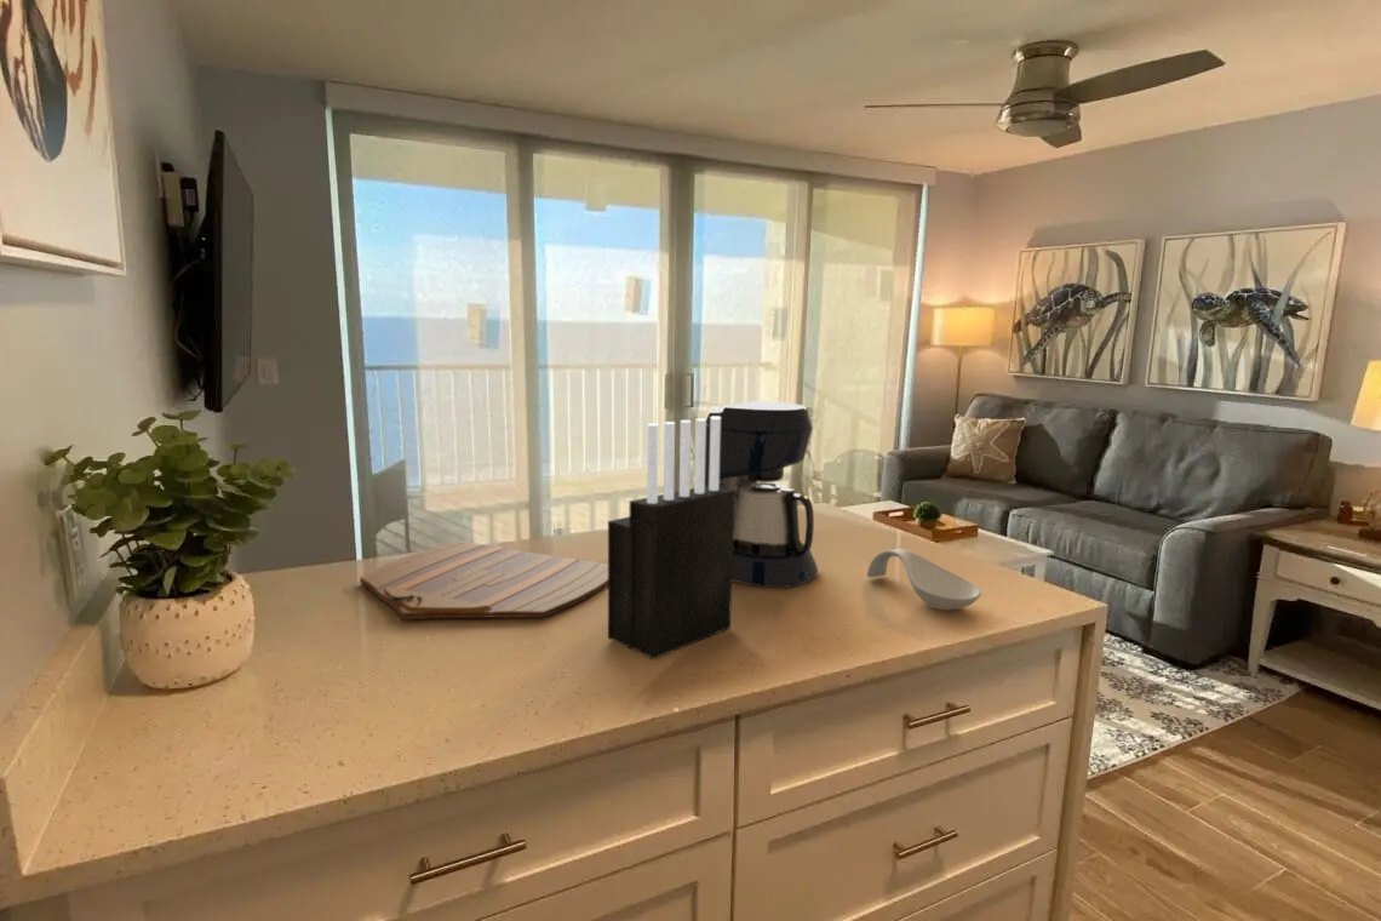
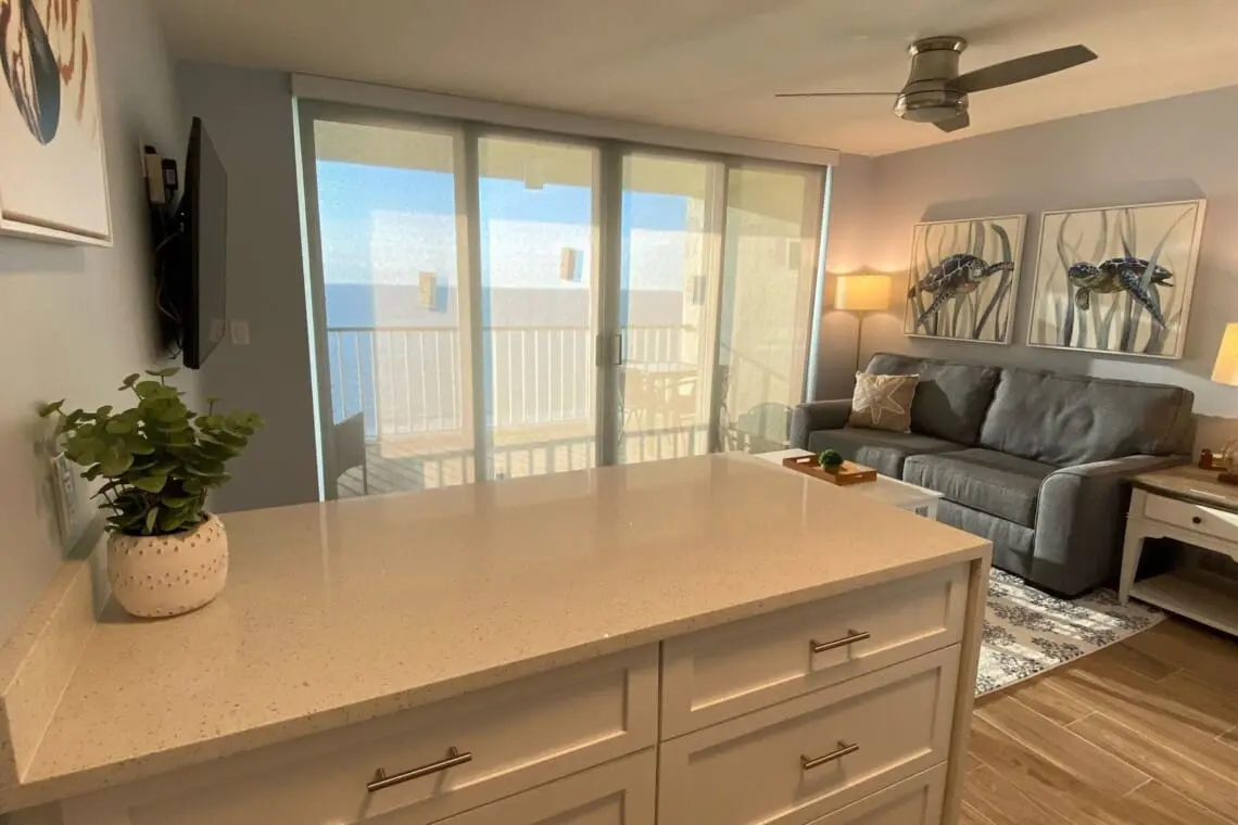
- coffee maker [704,400,819,589]
- cutting board [359,540,608,620]
- spoon rest [866,548,982,612]
- knife block [607,417,734,660]
